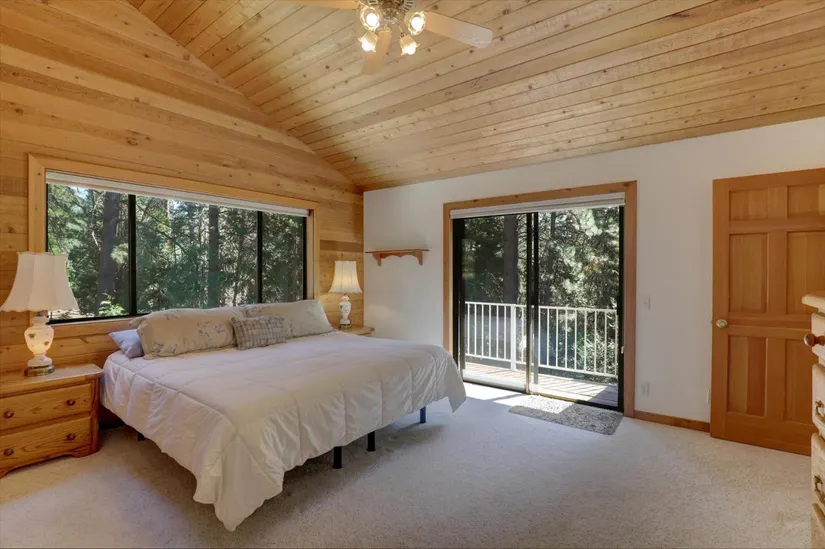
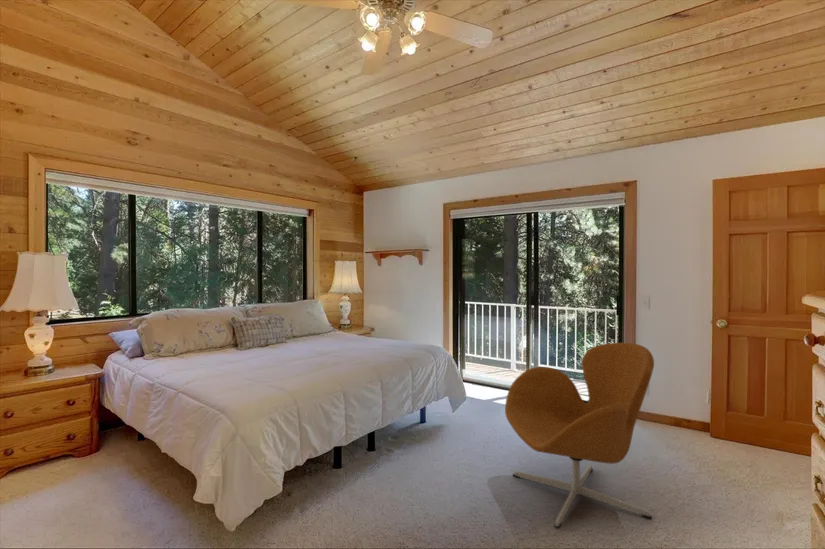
+ armchair [504,342,655,530]
